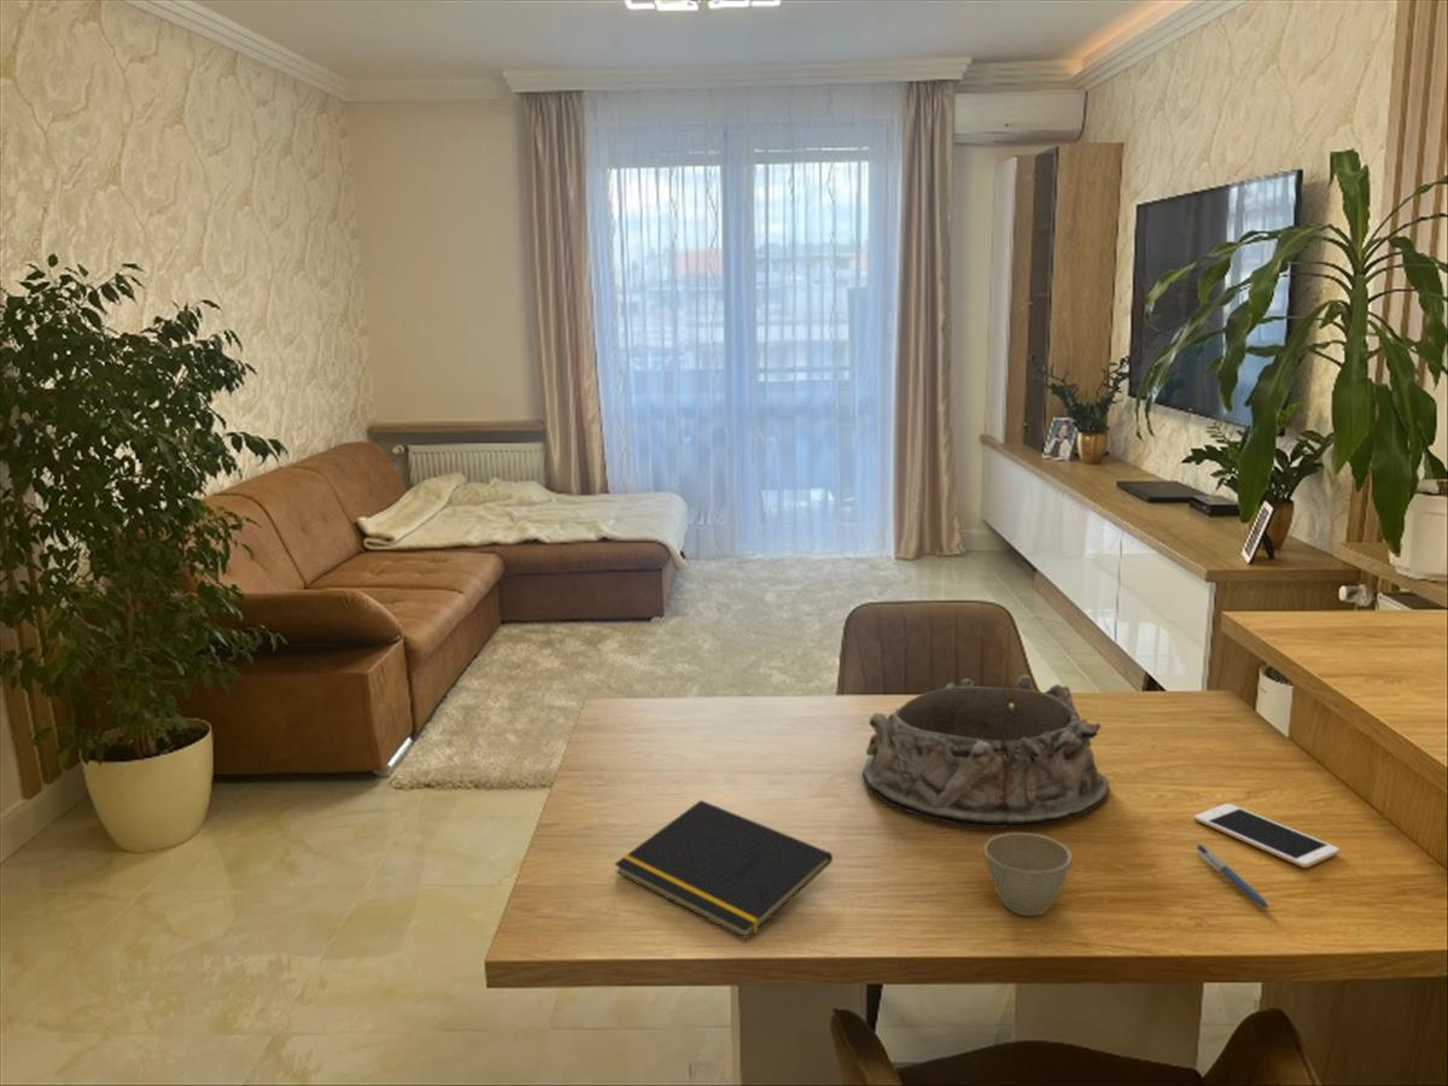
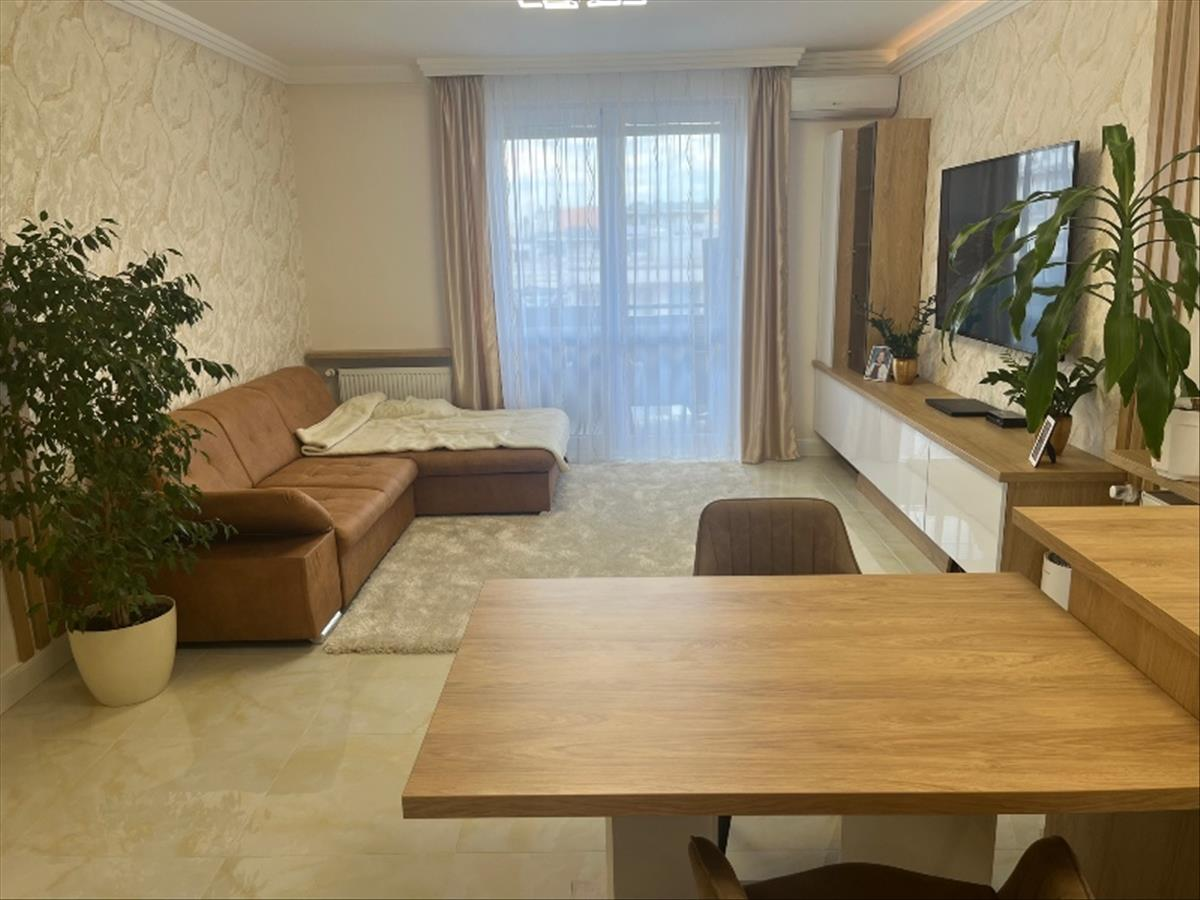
- notepad [613,799,834,940]
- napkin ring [860,673,1110,829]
- pen [1195,843,1271,910]
- flower pot [983,831,1073,917]
- cell phone [1193,802,1341,869]
